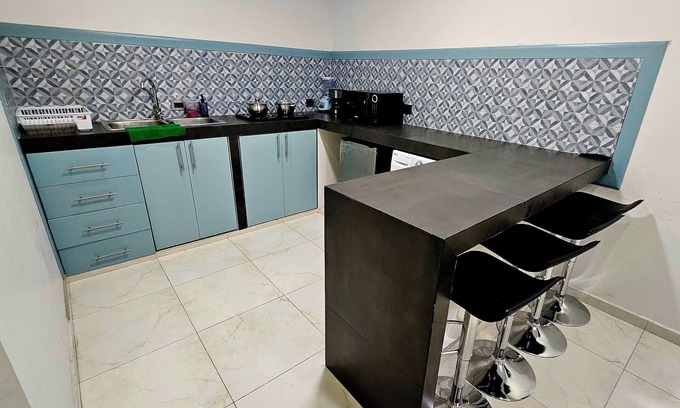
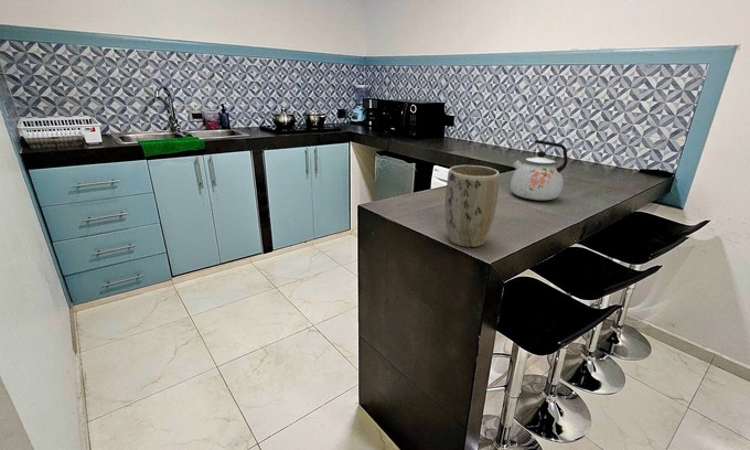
+ kettle [510,139,569,201]
+ plant pot [444,164,501,248]
